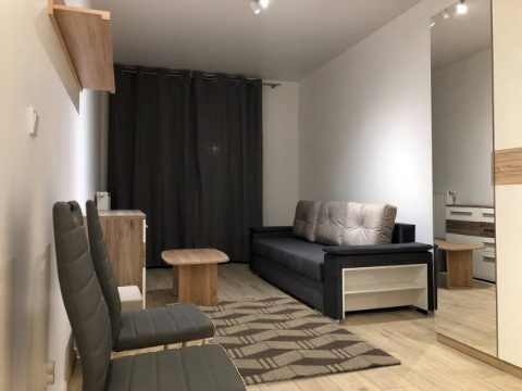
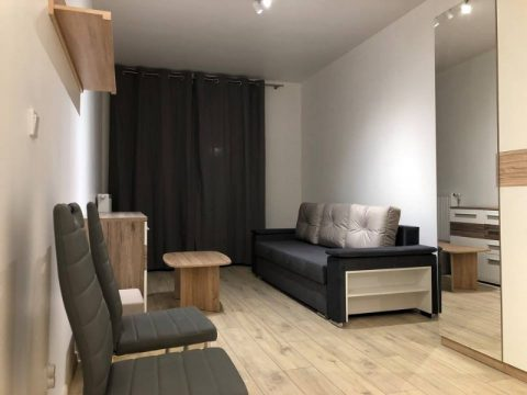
- rug [165,294,402,387]
